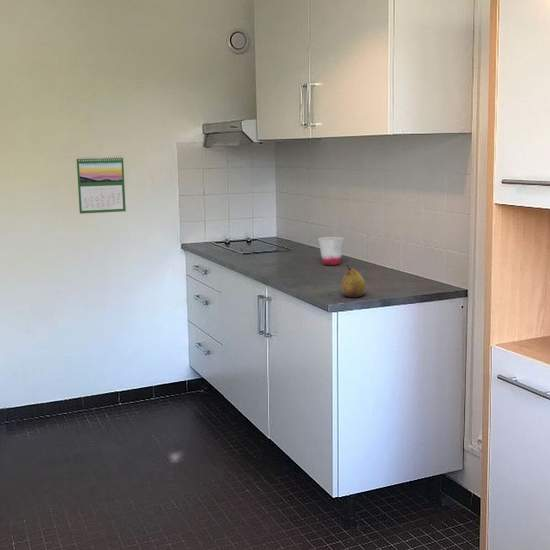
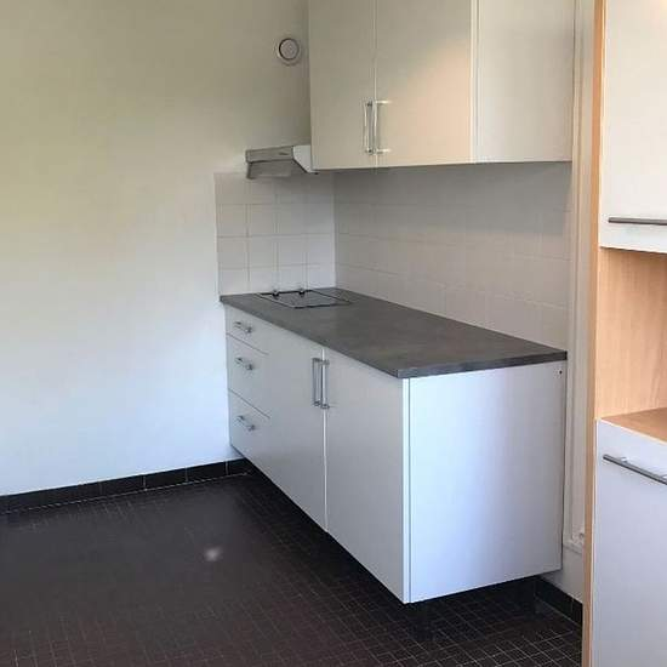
- calendar [76,155,127,215]
- fruit [341,263,367,298]
- cup [317,236,346,266]
